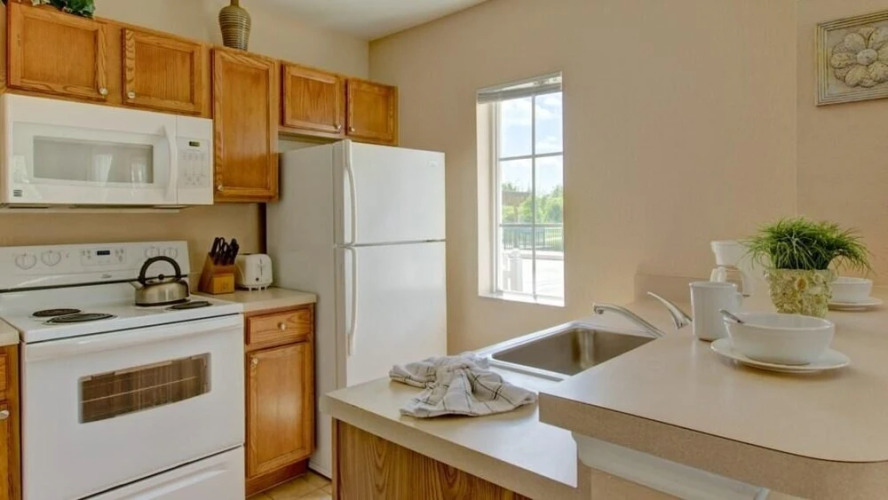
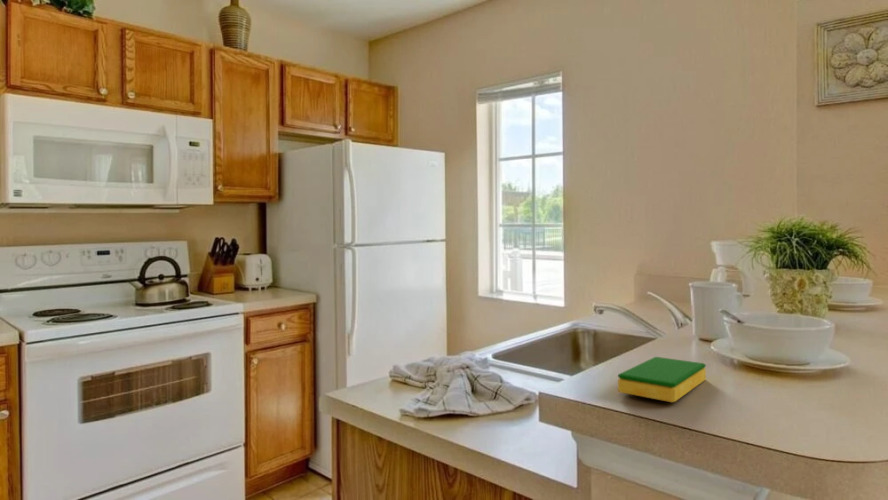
+ dish sponge [617,356,707,403]
